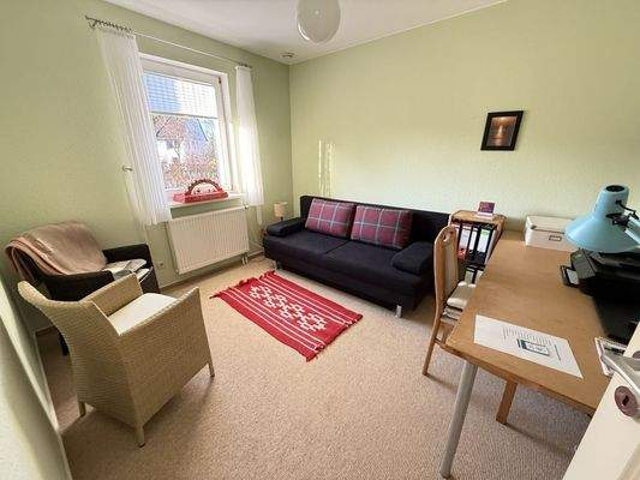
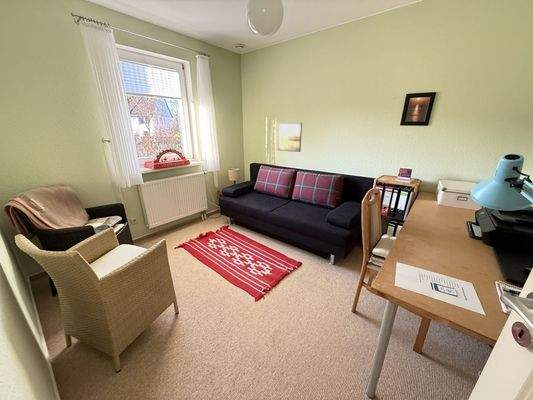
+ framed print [277,122,303,153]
